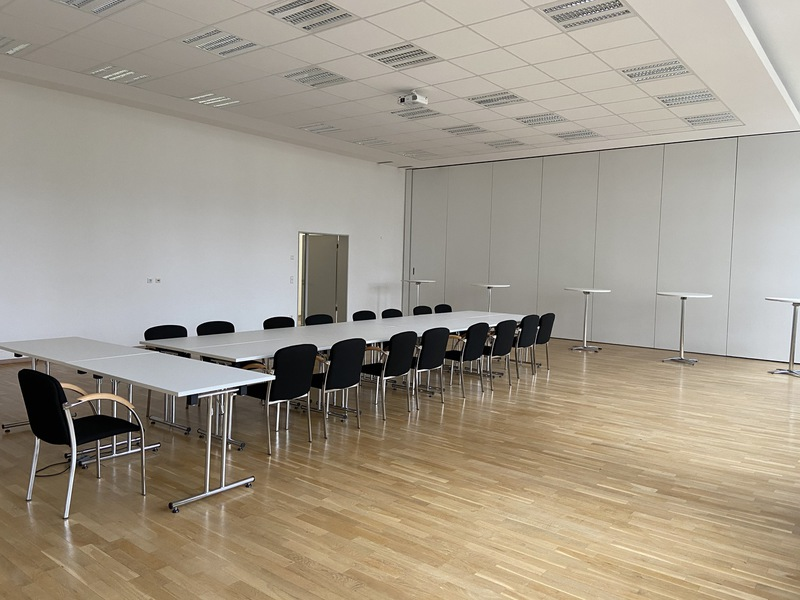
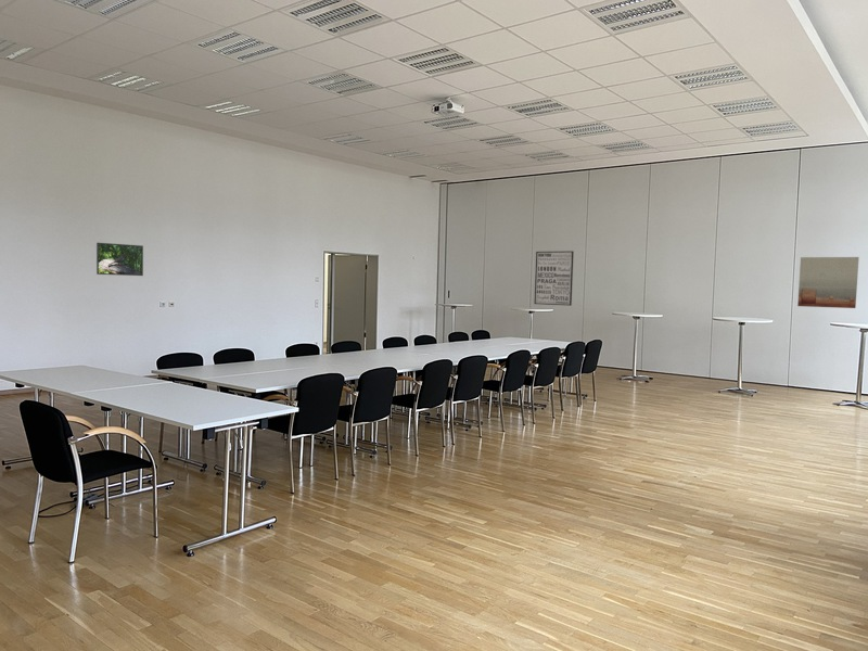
+ wall art [534,250,575,307]
+ wall art [796,256,860,309]
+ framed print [95,242,144,277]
